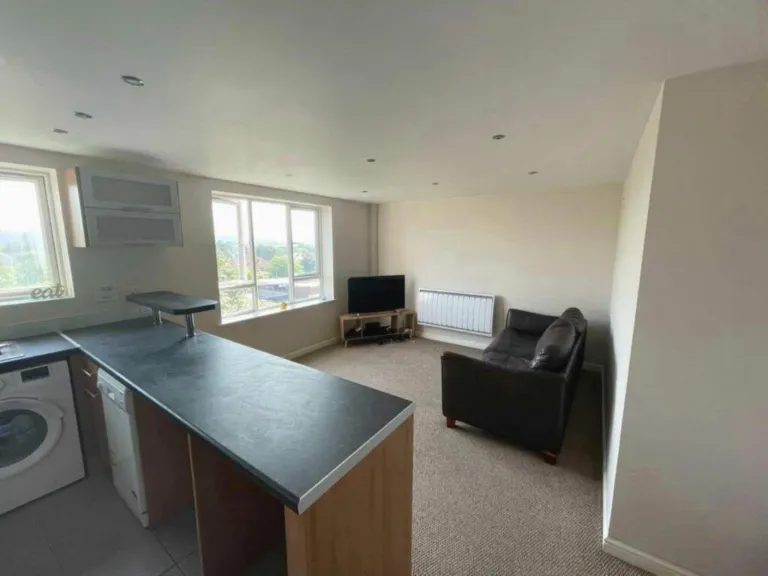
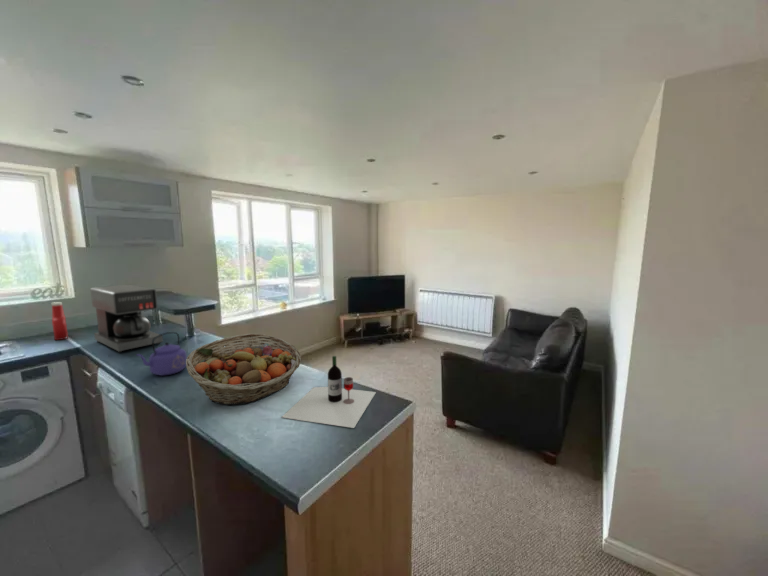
+ kettle [136,331,188,377]
+ soap bottle [51,301,69,341]
+ fruit basket [186,333,303,406]
+ coffee maker [89,284,164,354]
+ wine bottle [281,355,377,429]
